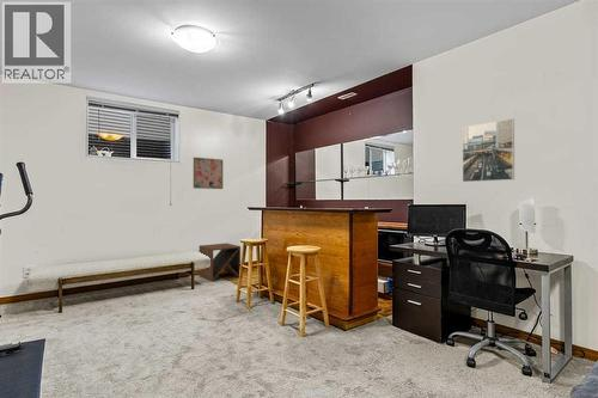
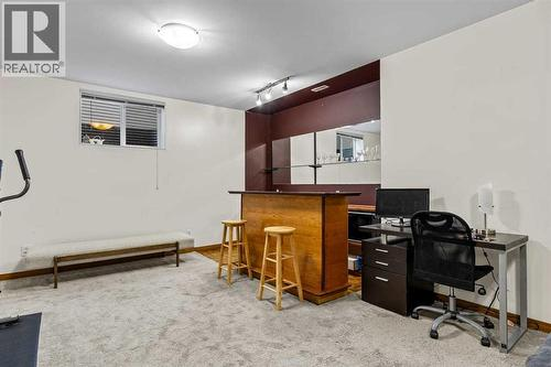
- side table [197,241,242,283]
- wall art [193,157,224,190]
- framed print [462,117,515,183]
